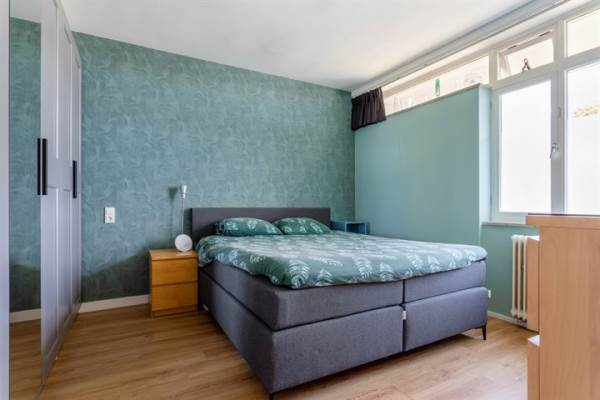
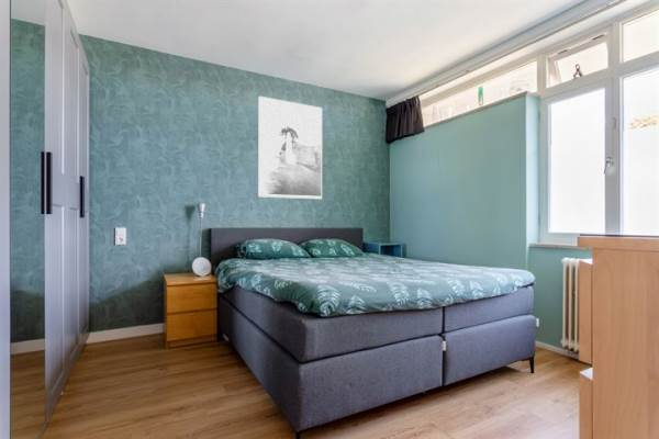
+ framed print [257,95,323,200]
